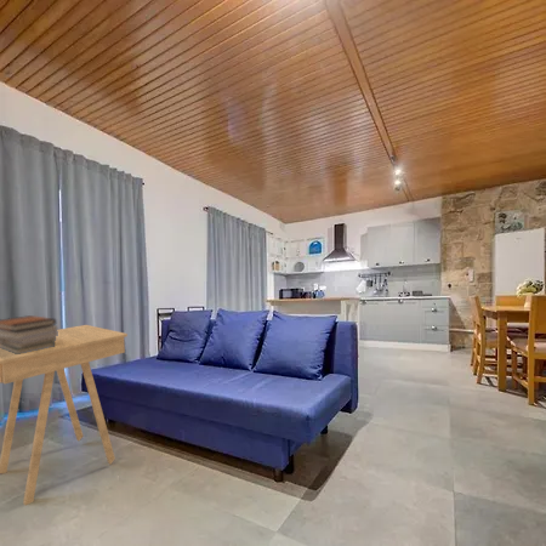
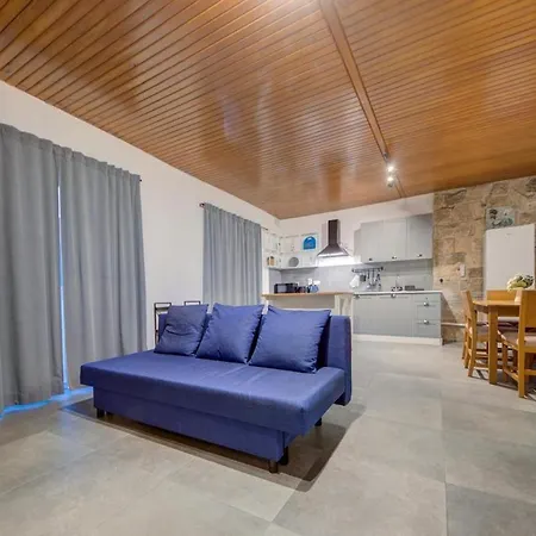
- book stack [0,314,58,354]
- side table [0,324,129,506]
